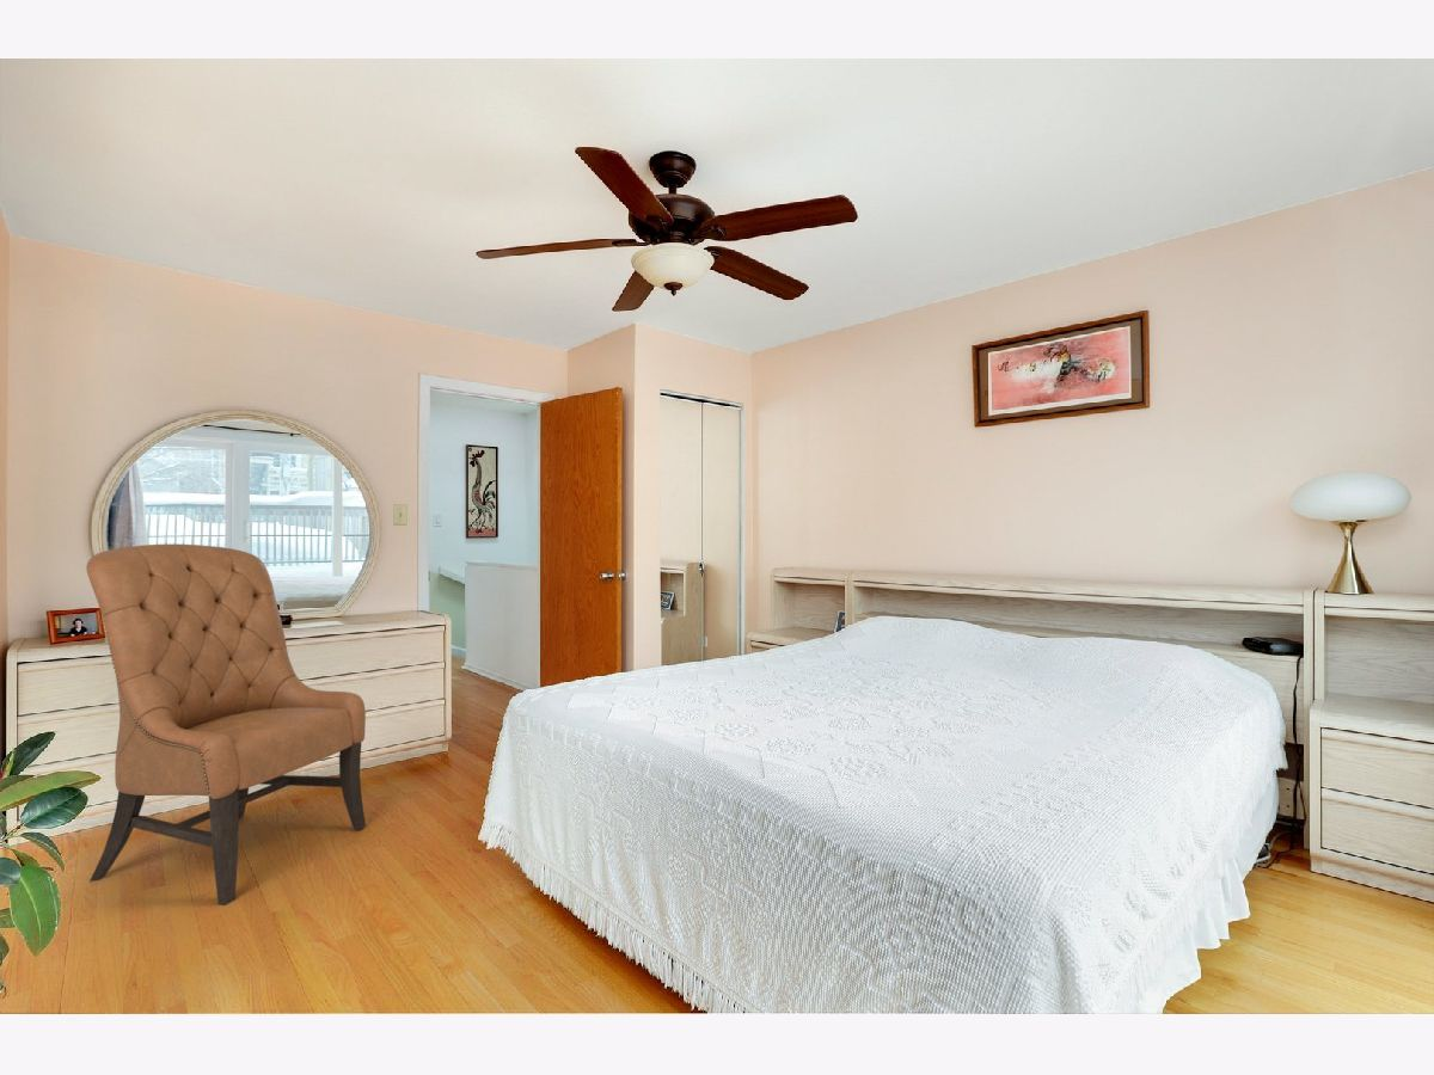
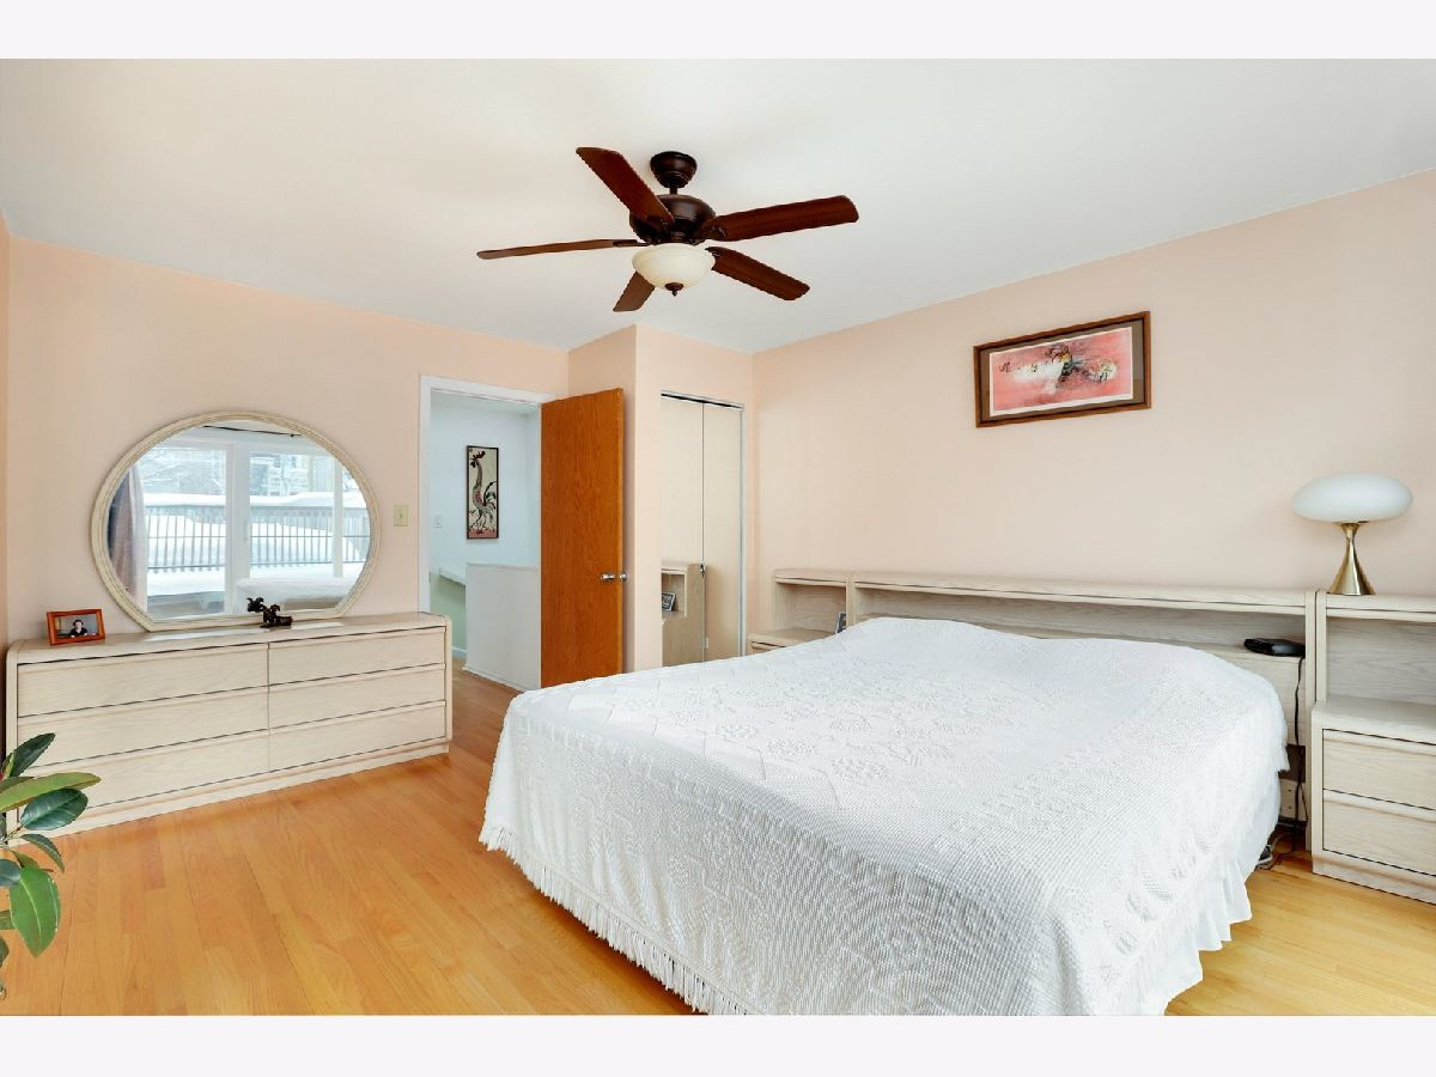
- chair [85,543,367,907]
